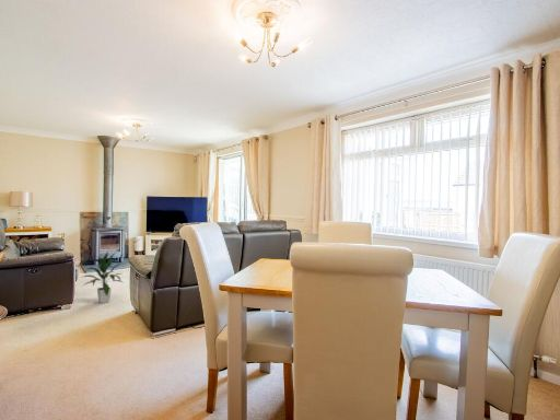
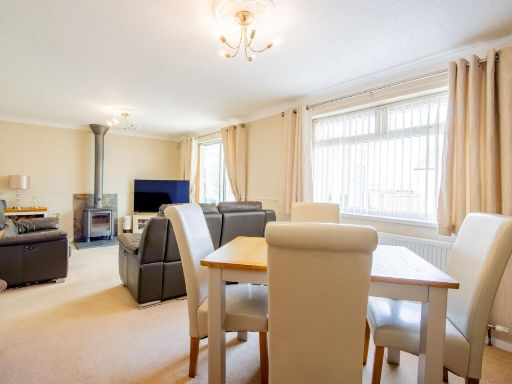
- indoor plant [79,250,124,304]
